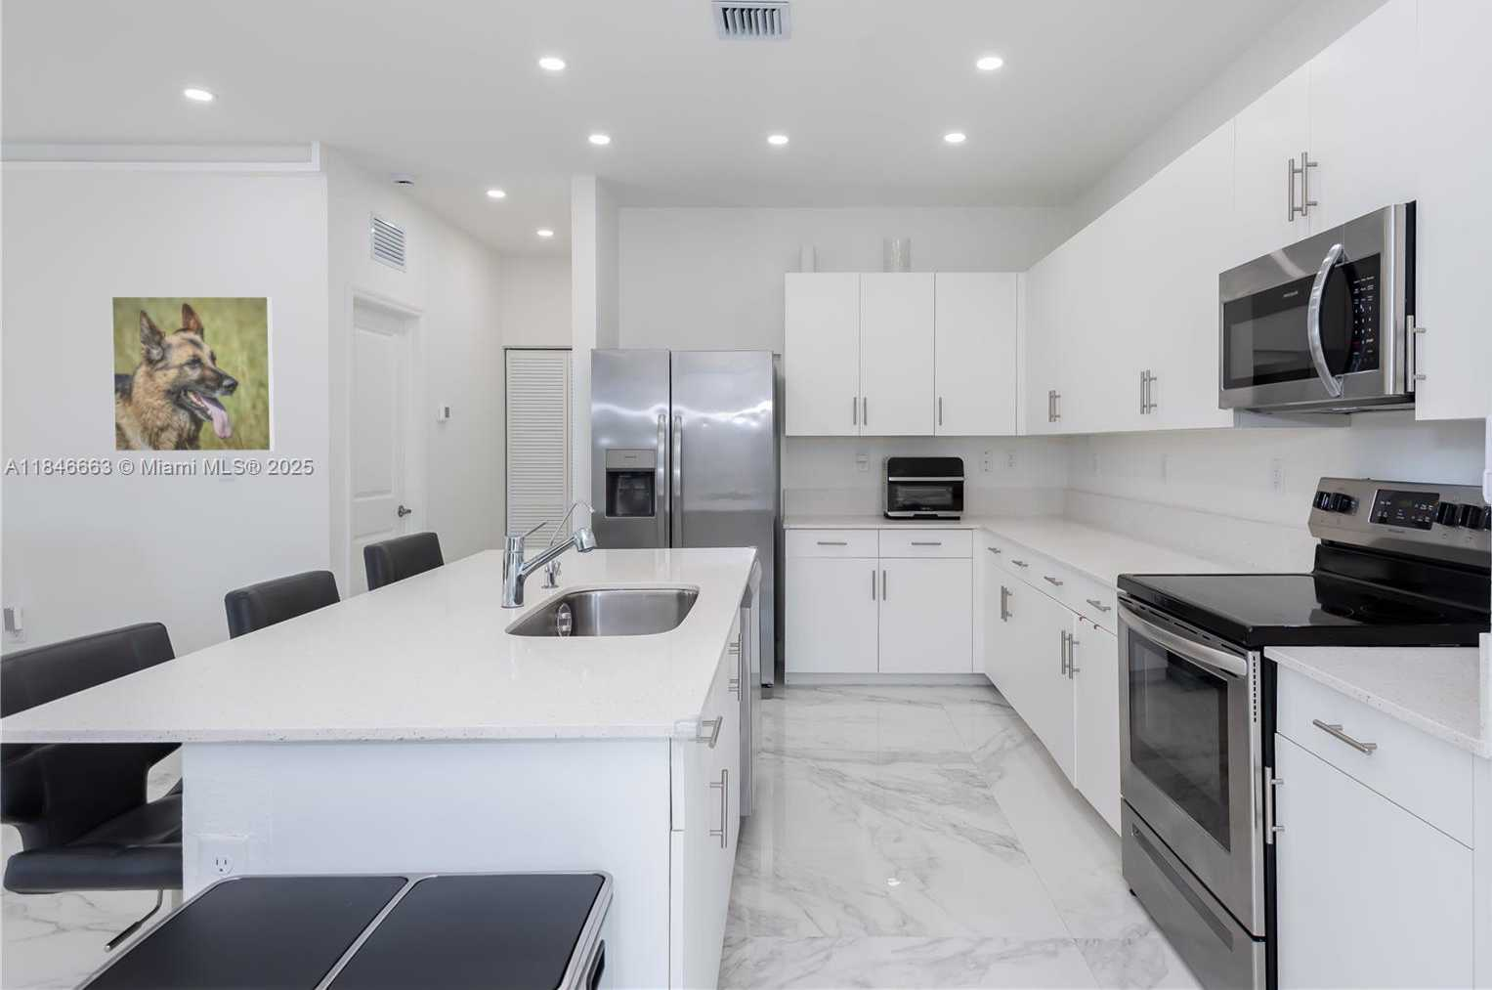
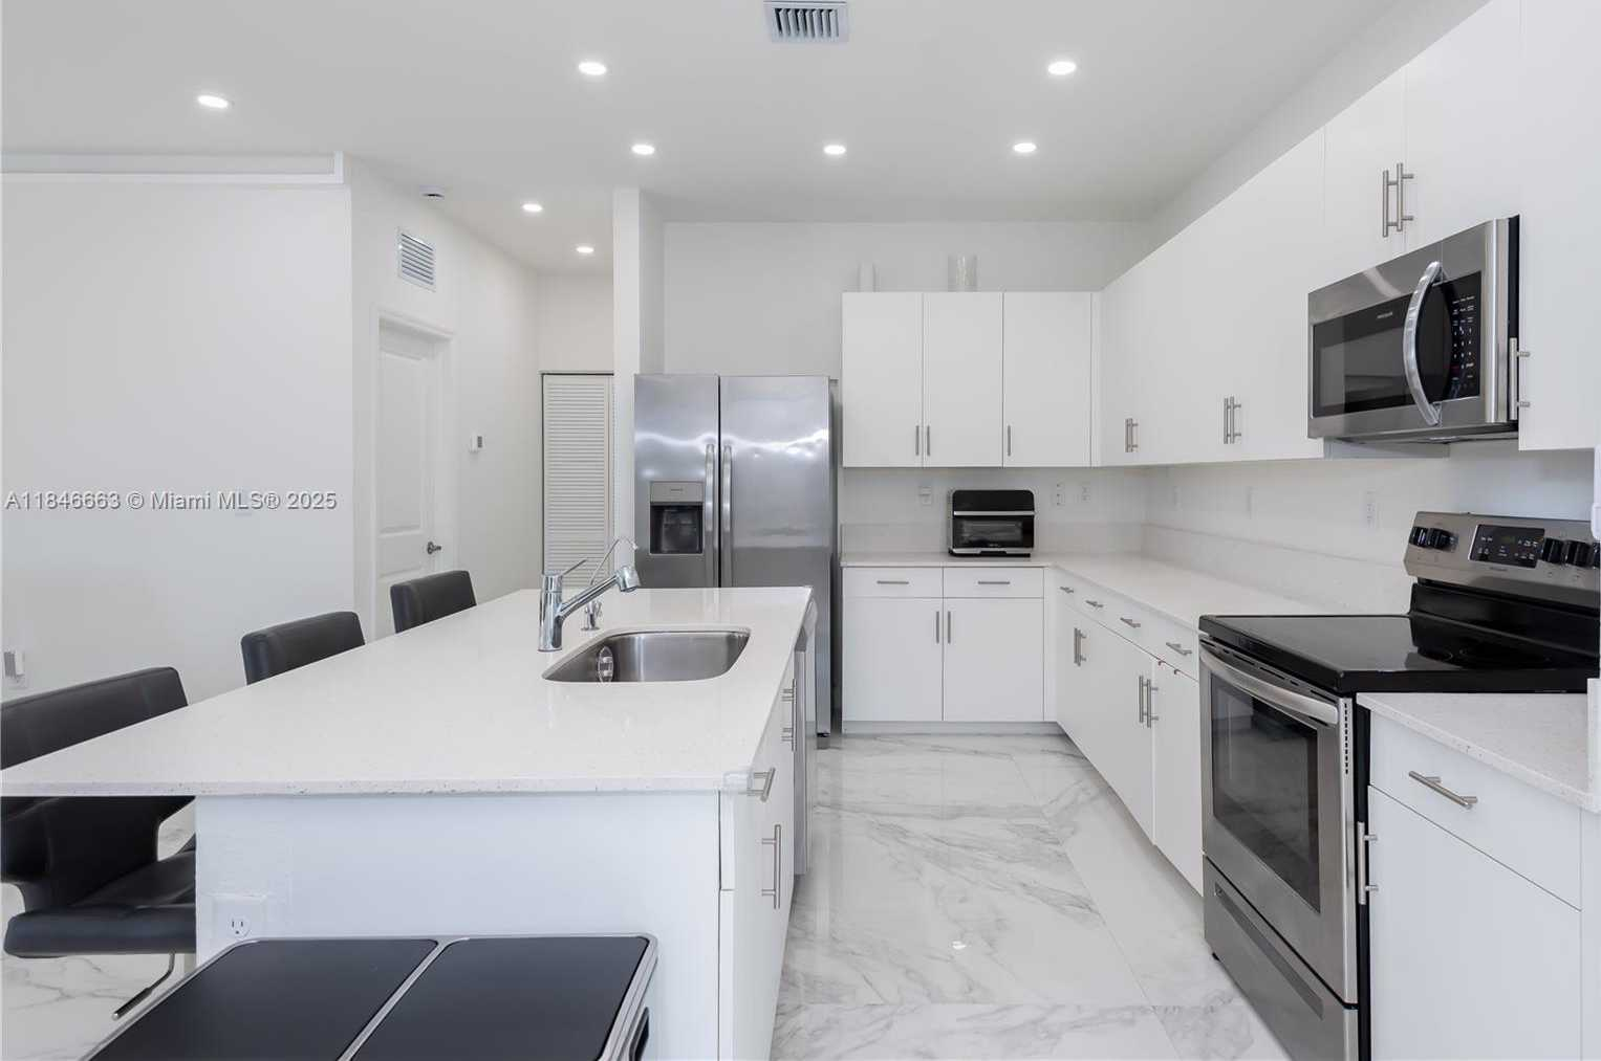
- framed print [110,295,275,453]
